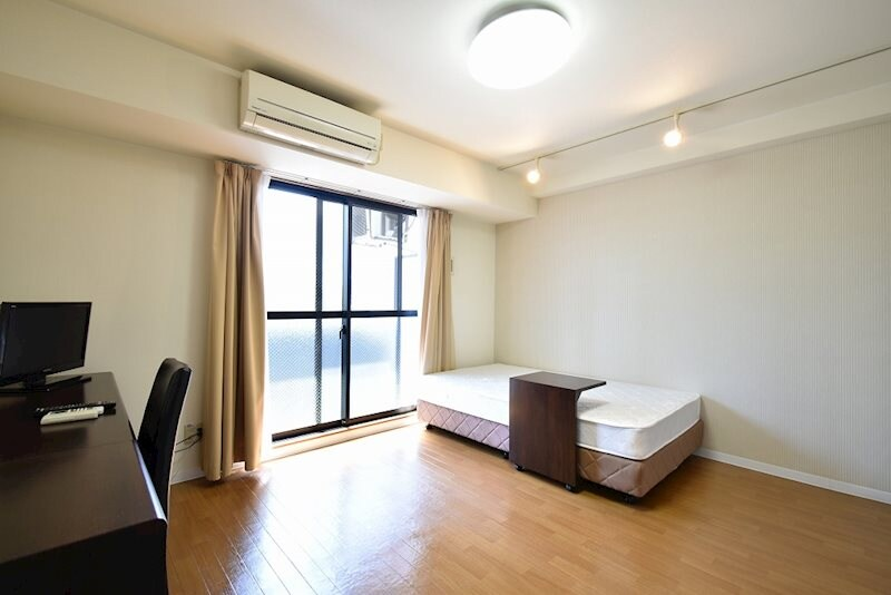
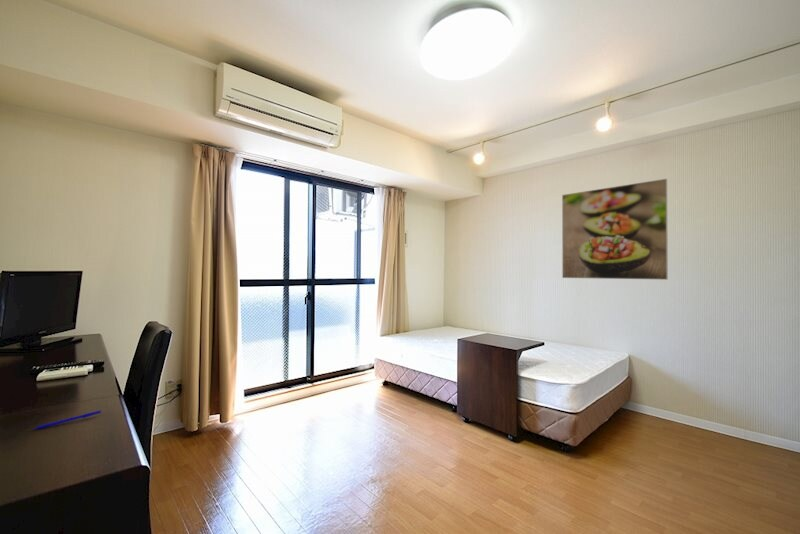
+ pen [33,409,102,430]
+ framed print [561,178,669,281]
